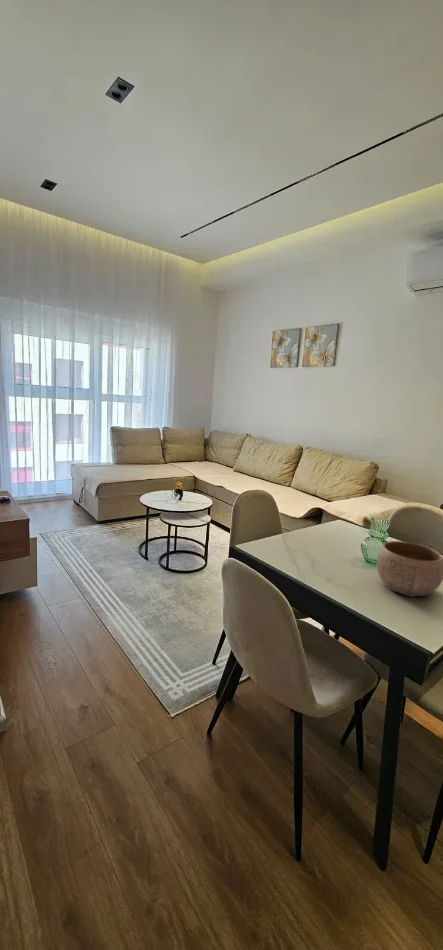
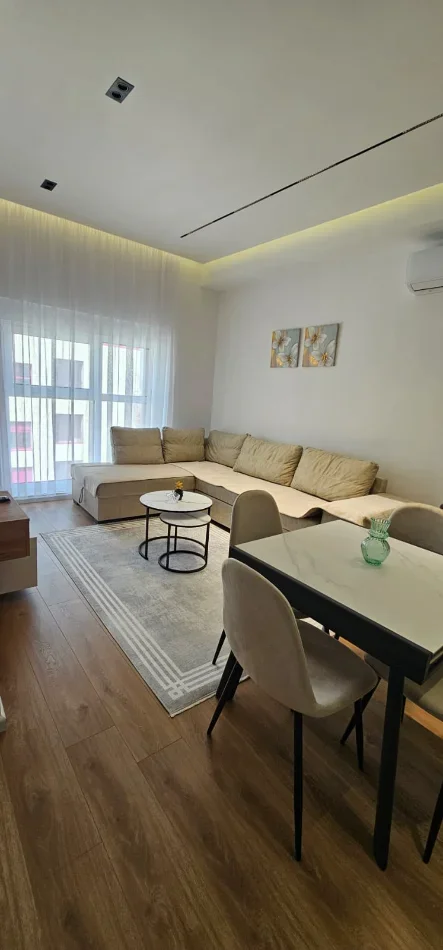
- bowl [376,540,443,598]
